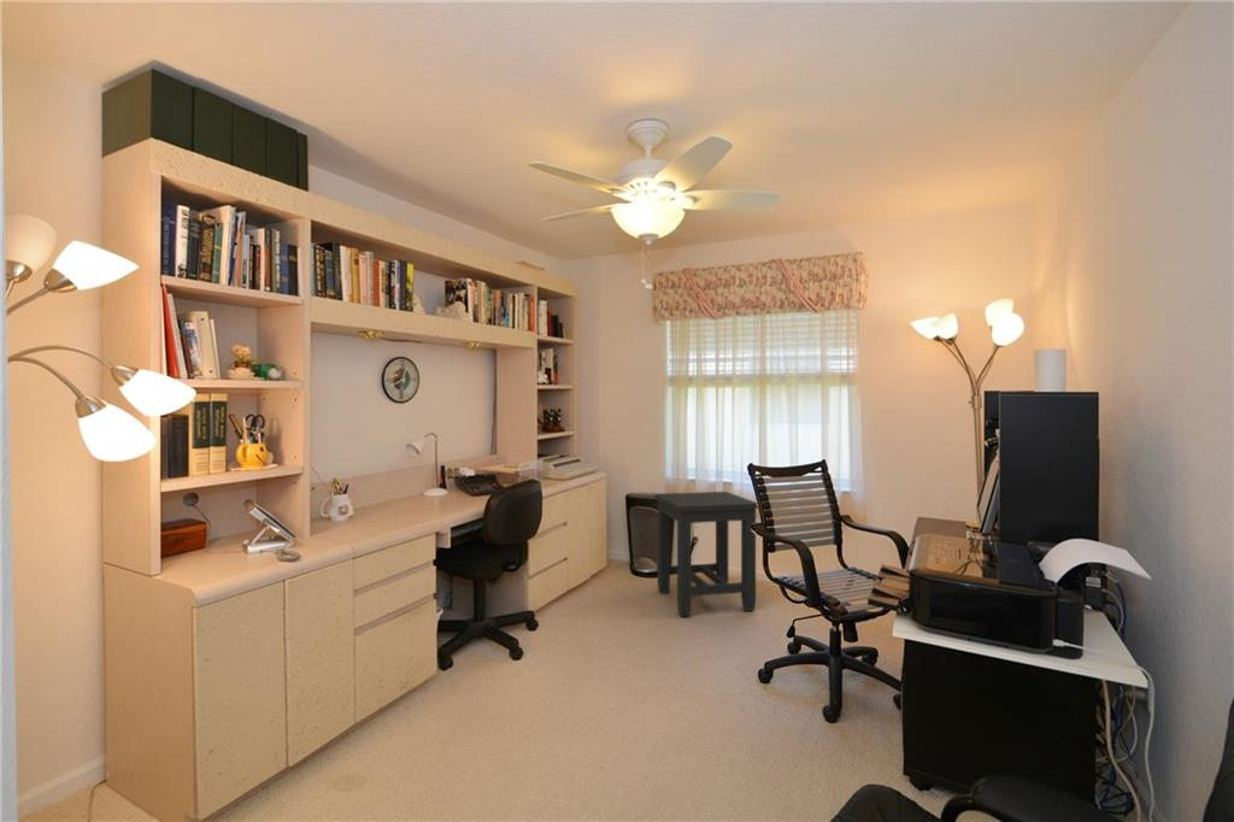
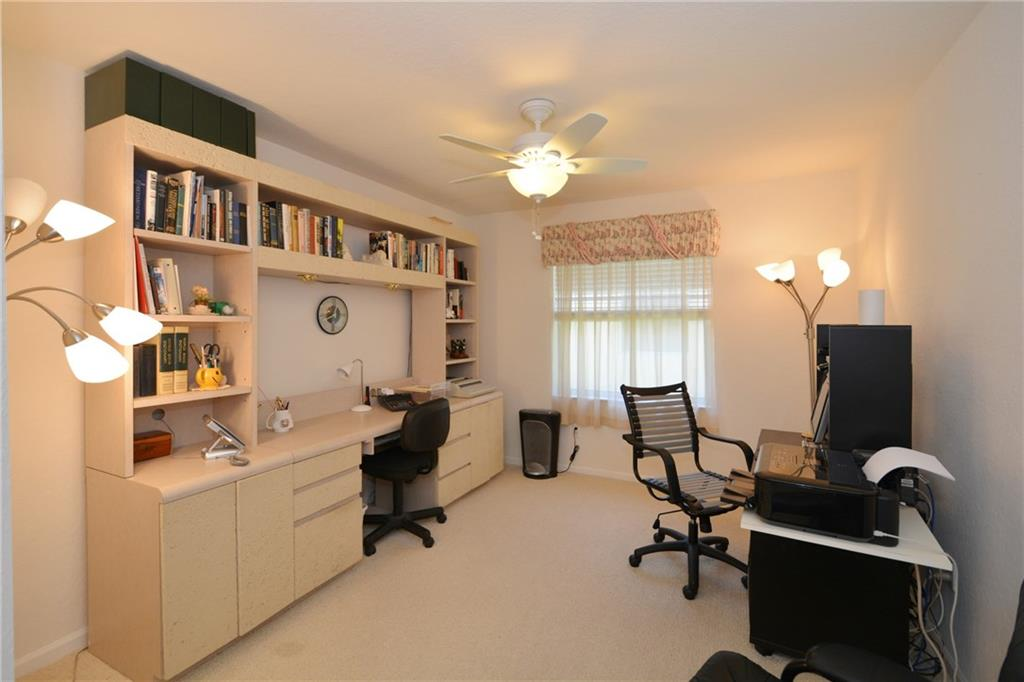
- side table [653,491,759,617]
